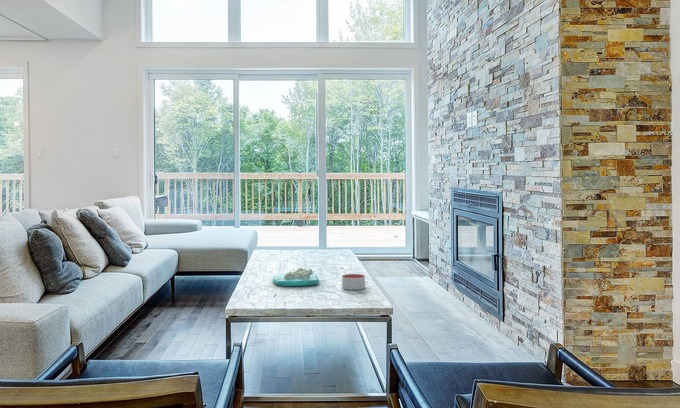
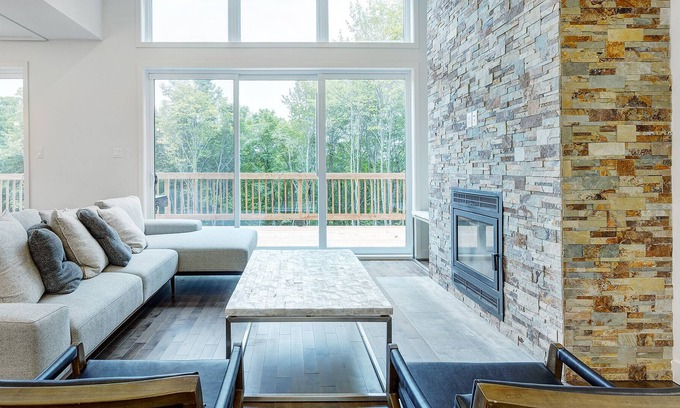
- decorative tray [272,267,320,287]
- candle [341,273,366,291]
